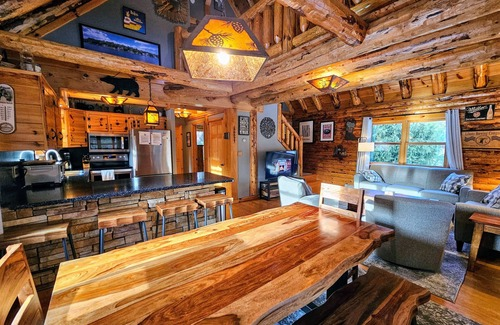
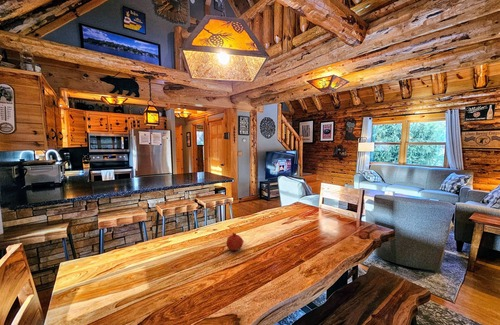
+ fruit [225,232,244,251]
